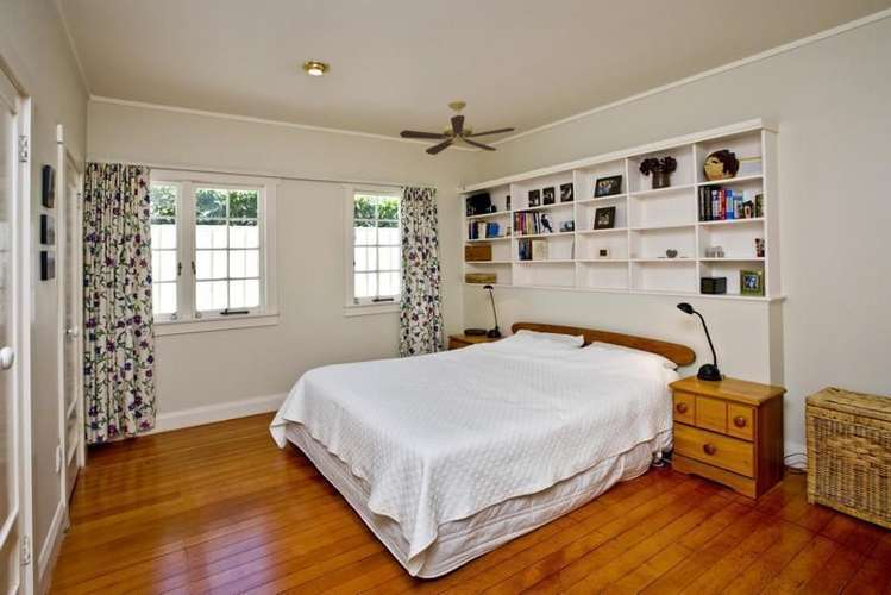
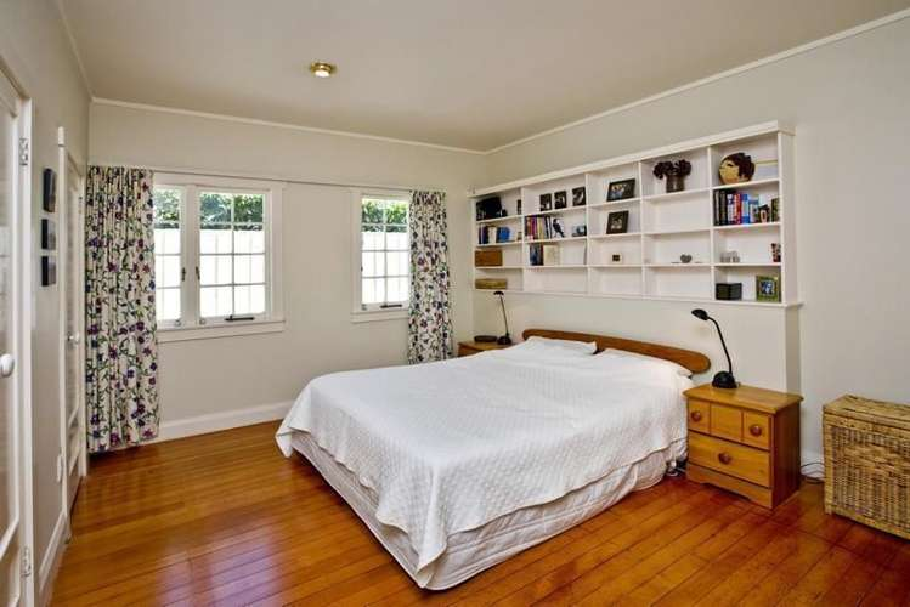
- ceiling fan [399,99,516,156]
